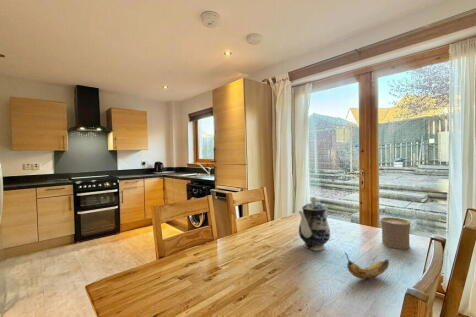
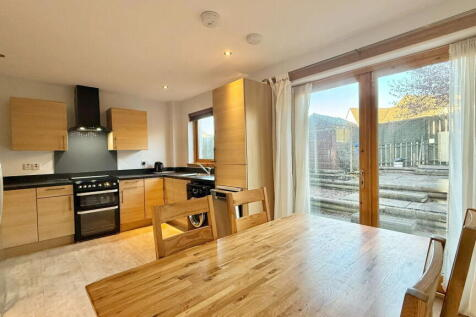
- teapot [298,196,331,251]
- cup [380,216,411,250]
- banana [344,251,390,280]
